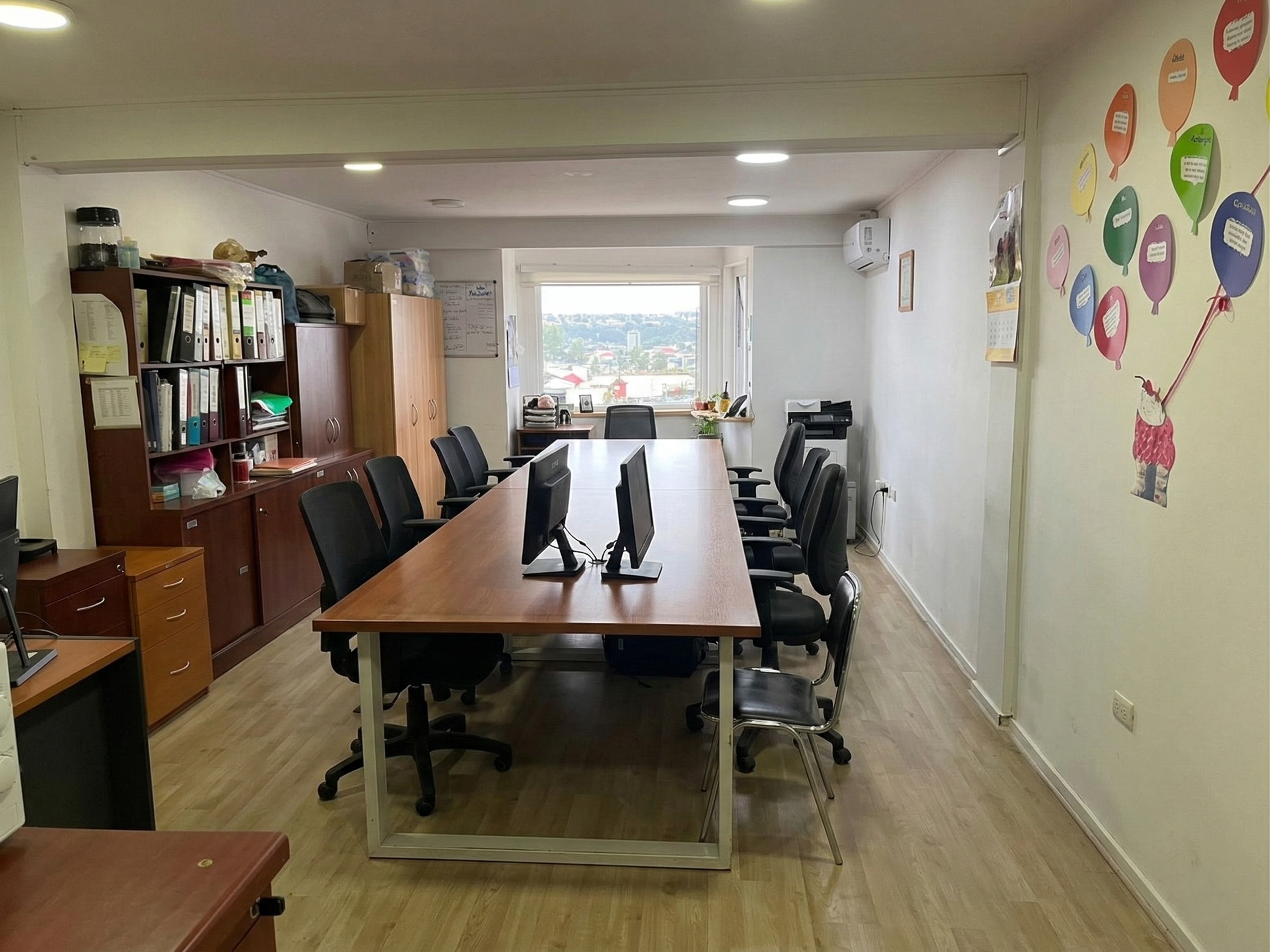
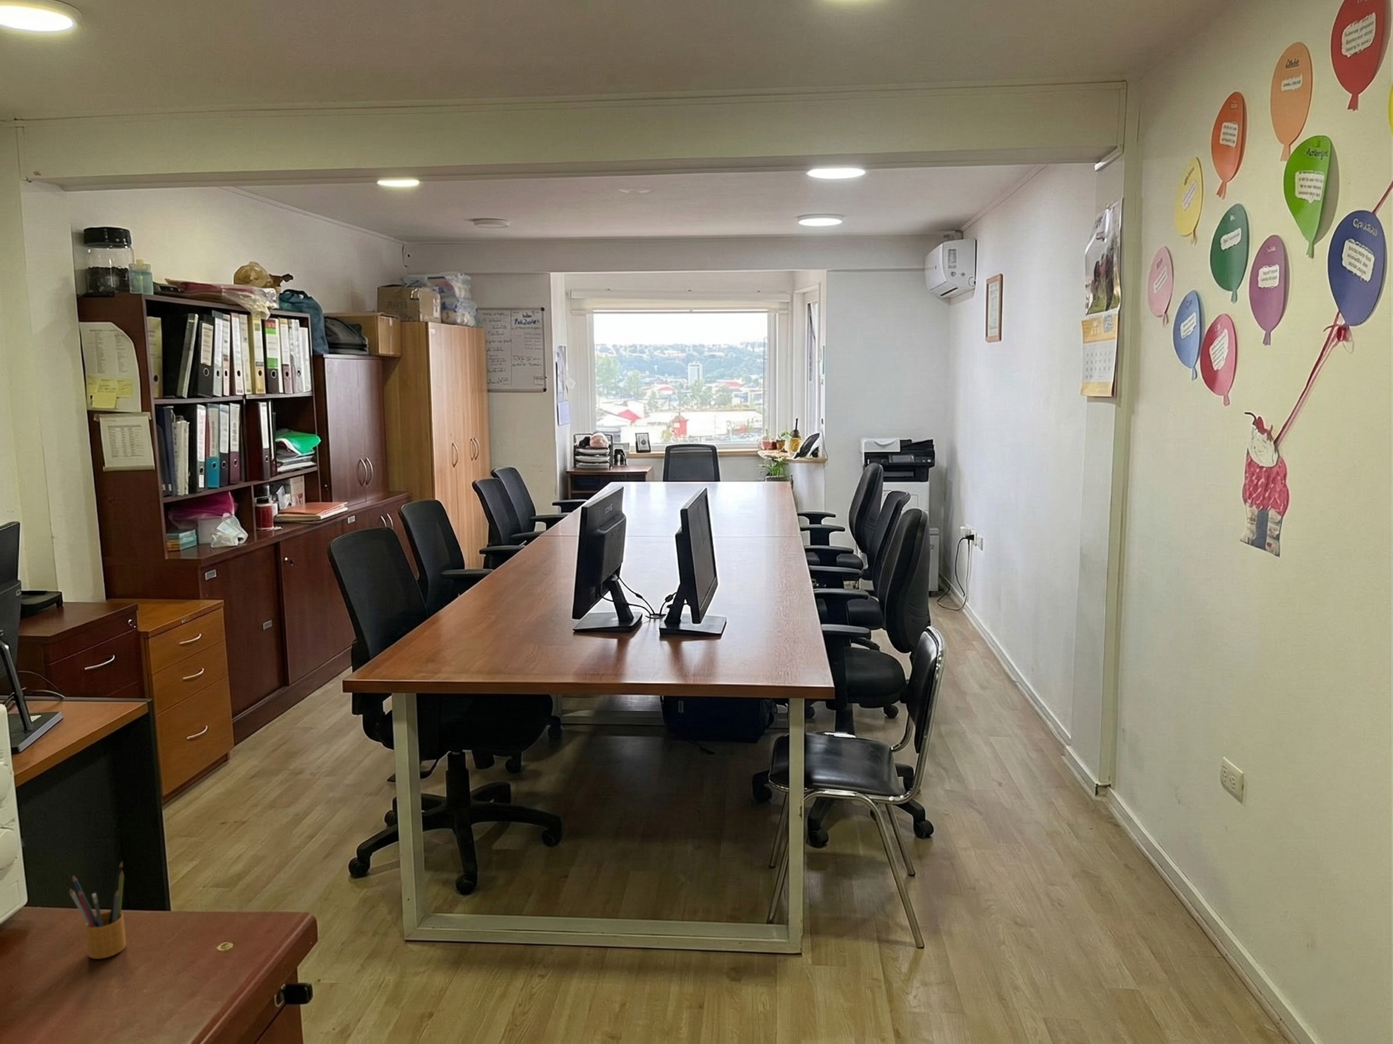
+ pencil box [69,860,126,960]
